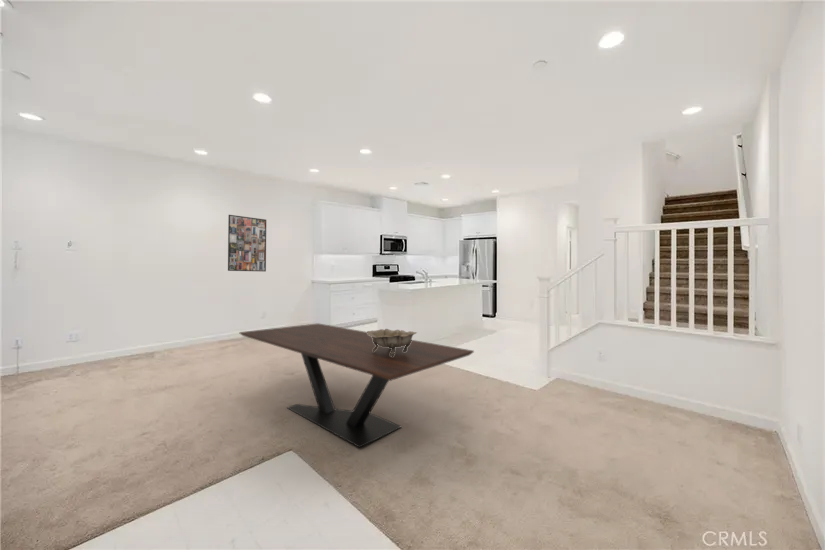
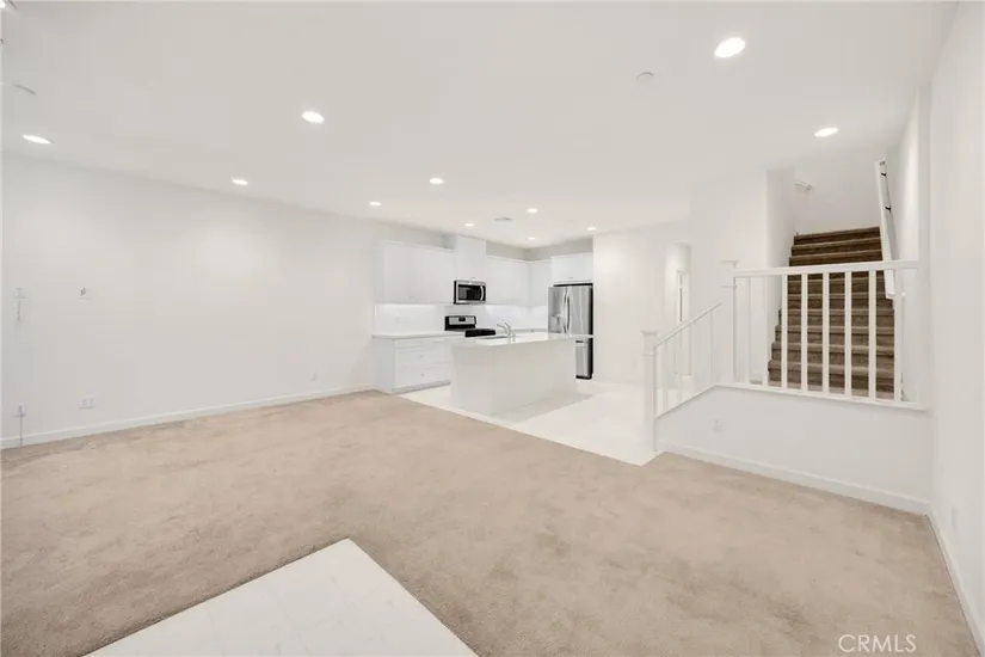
- dining table [238,322,475,448]
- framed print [227,214,267,273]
- decorative bowl [366,328,418,357]
